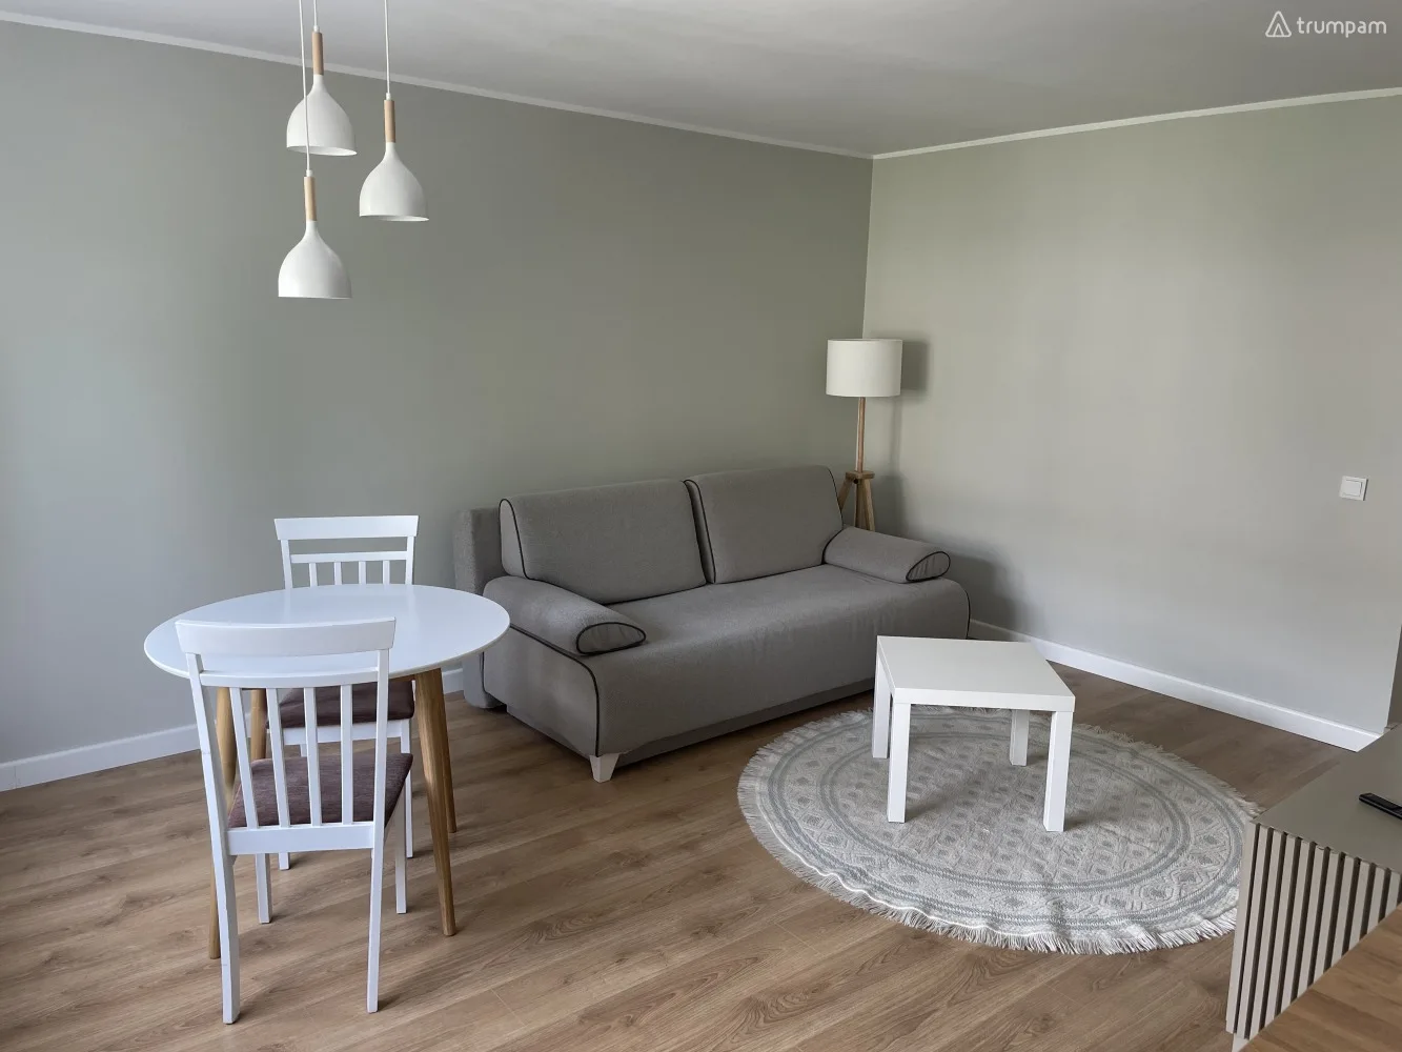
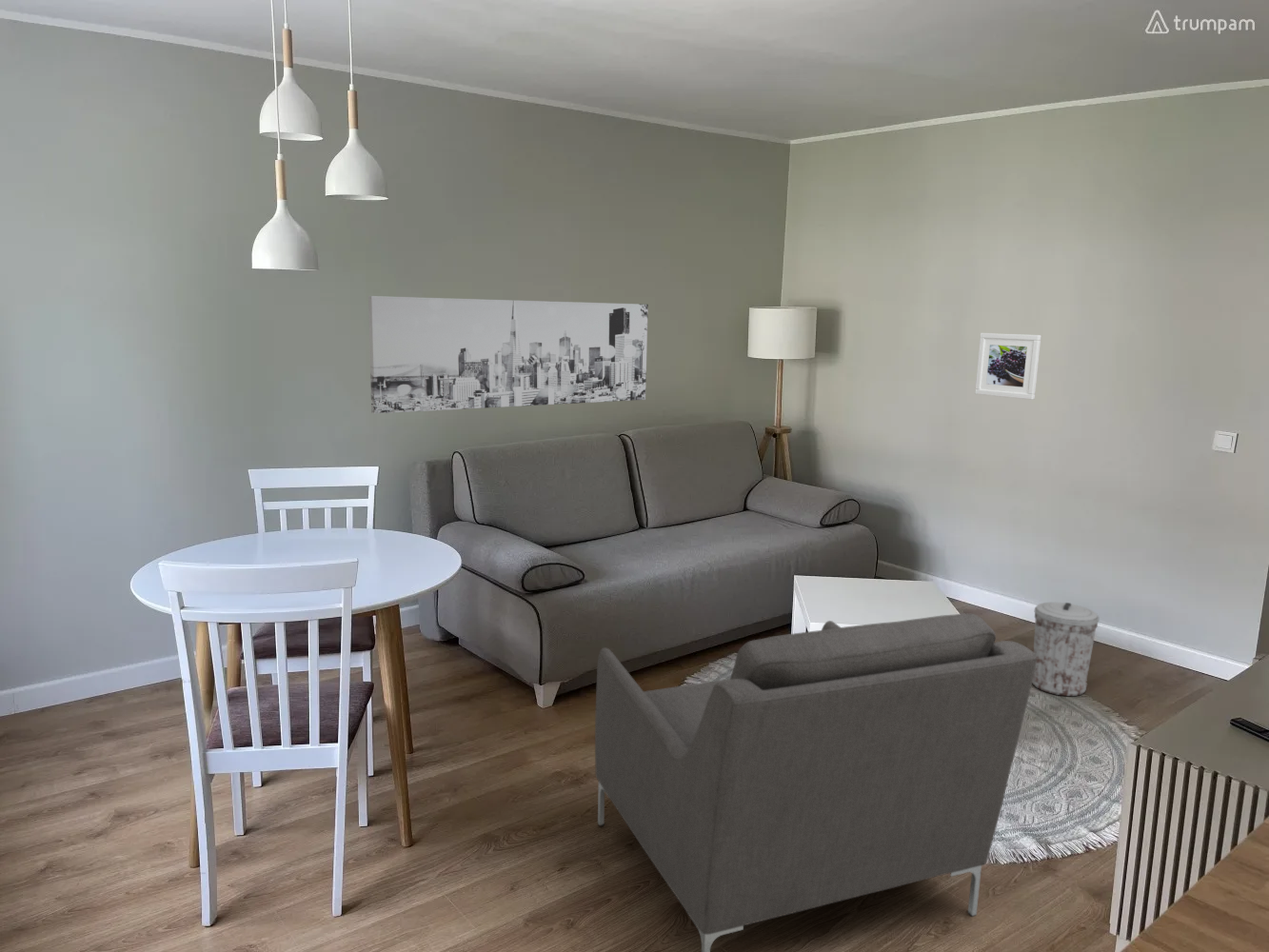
+ chair [594,613,1037,952]
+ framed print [974,332,1042,401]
+ trash can [1032,602,1100,697]
+ wall art [367,295,649,415]
